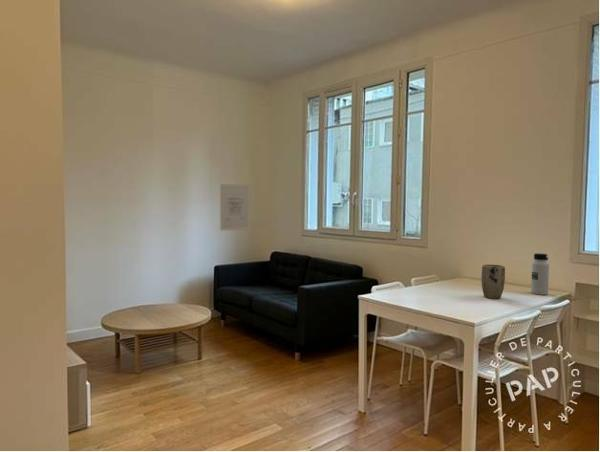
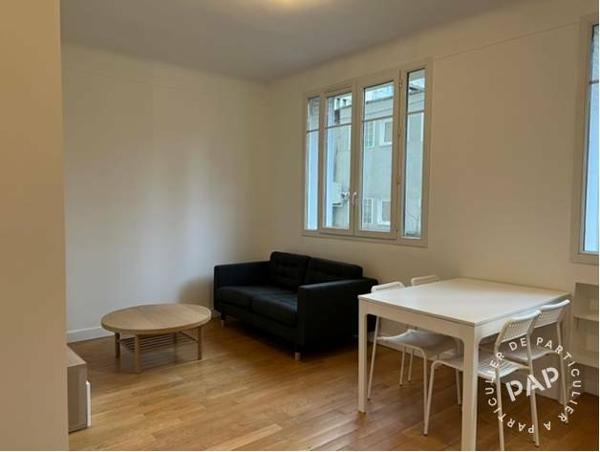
- wall art [219,183,250,231]
- plant pot [480,263,506,299]
- water bottle [530,252,550,296]
